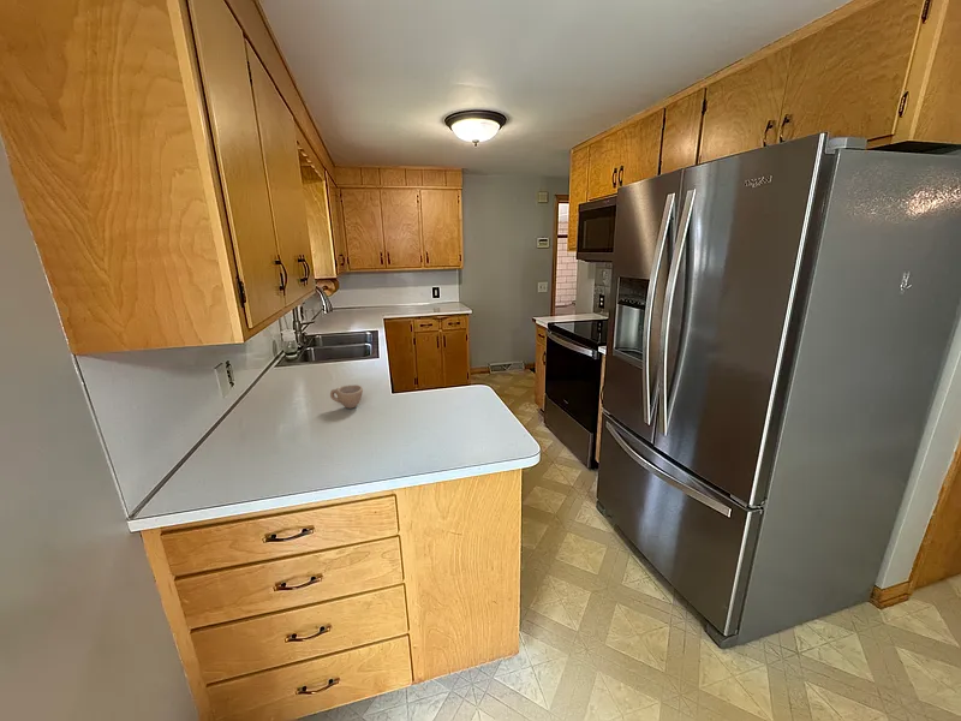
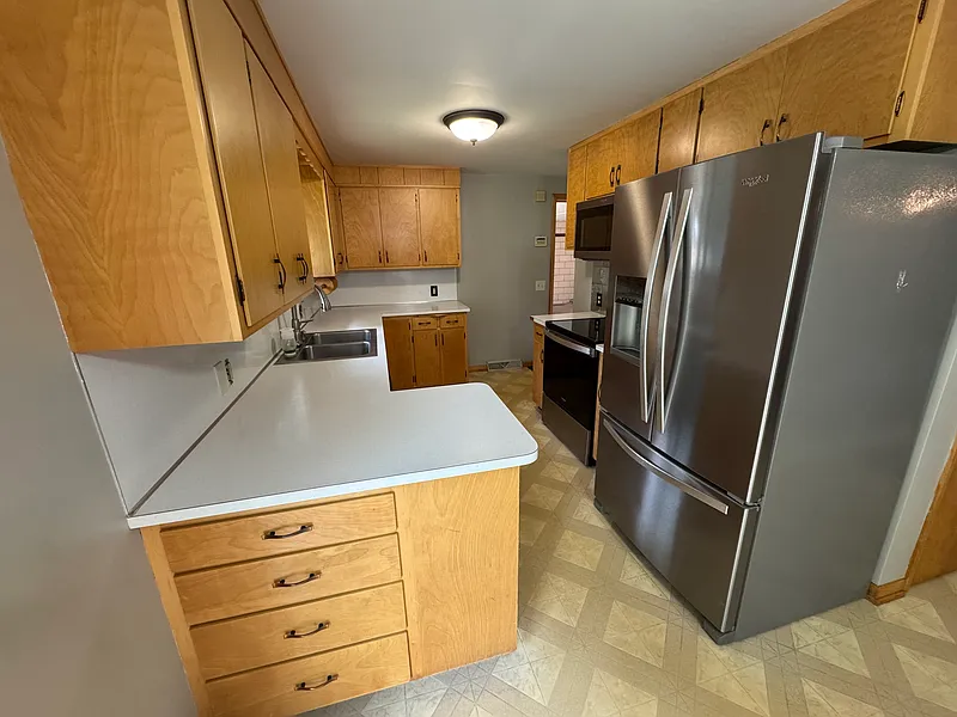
- cup [329,383,364,410]
